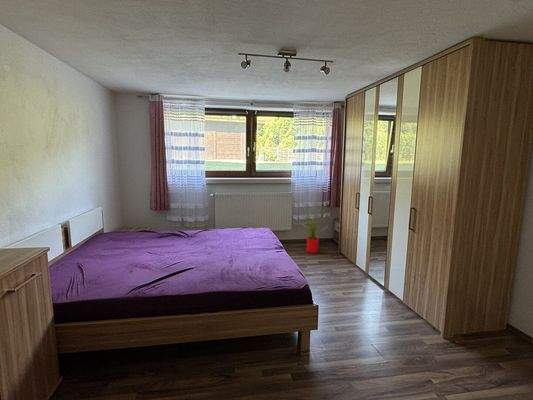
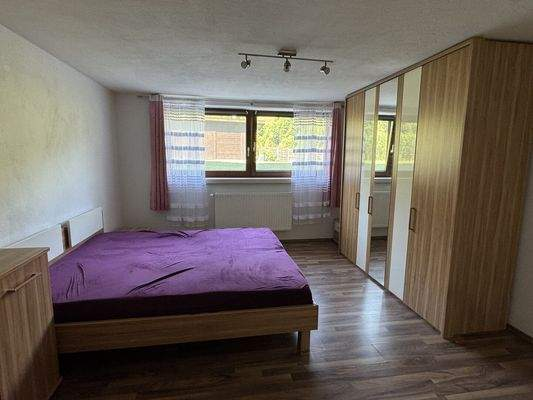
- house plant [296,208,332,254]
